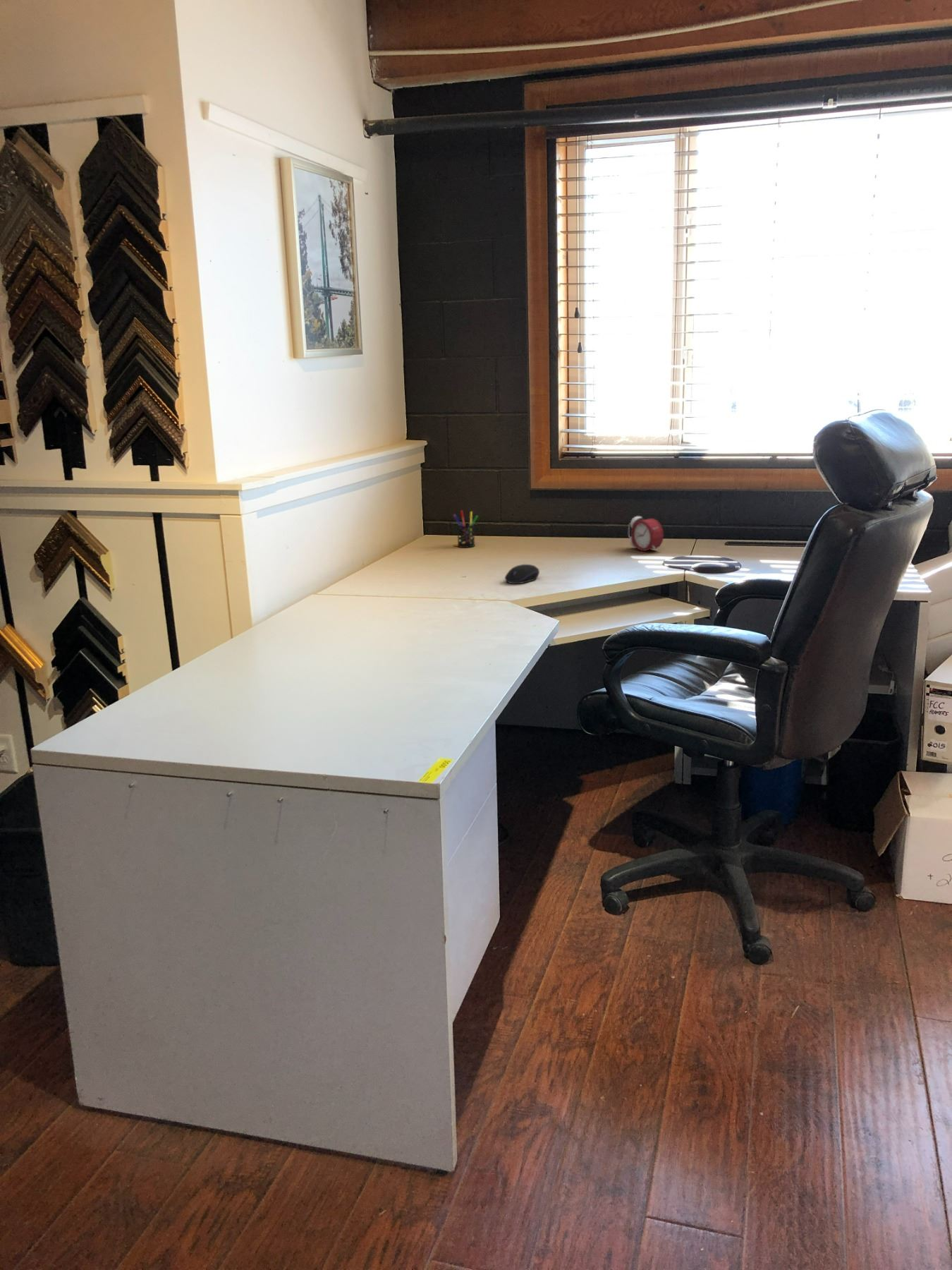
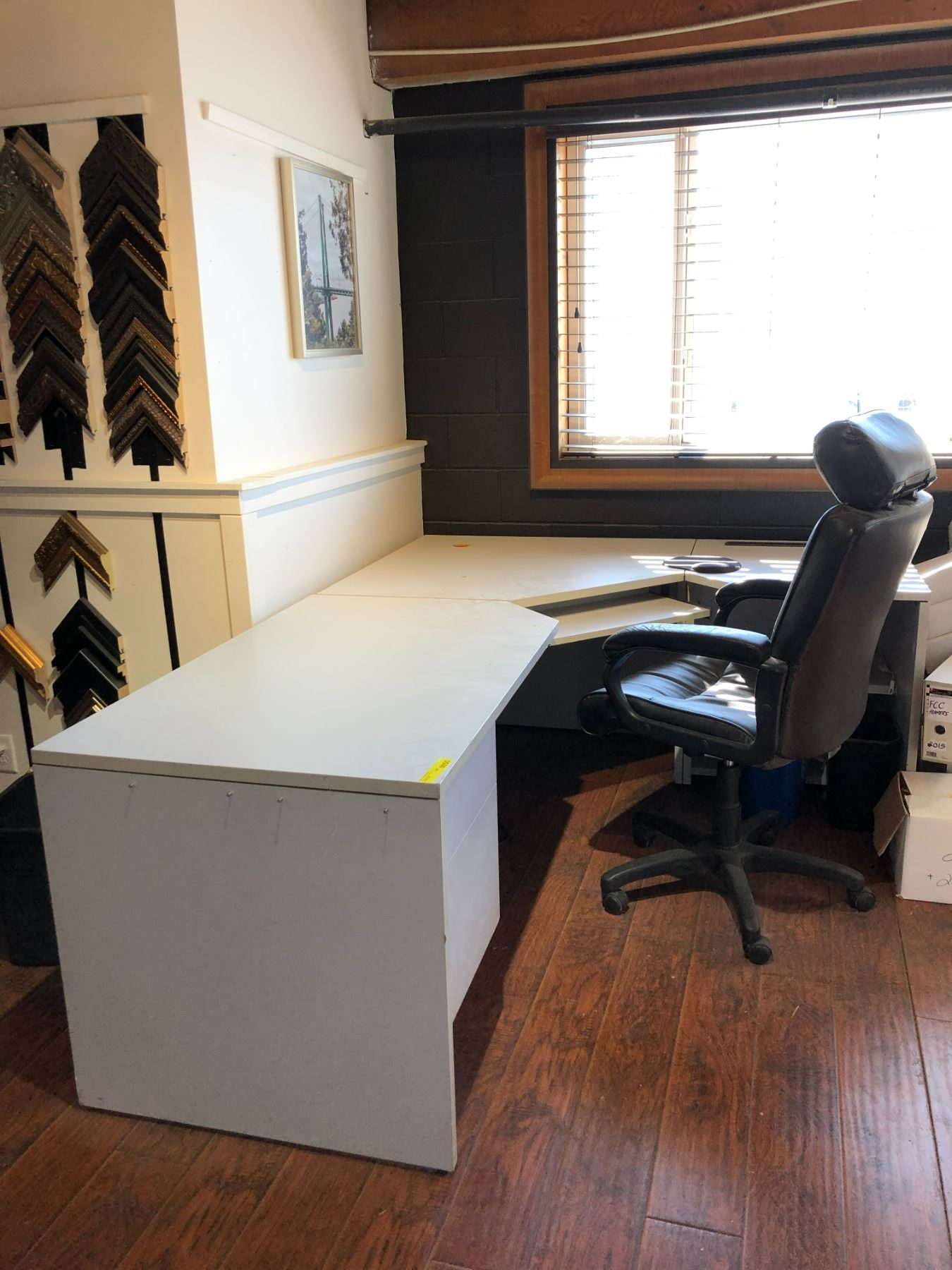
- pen holder [453,510,479,548]
- alarm clock [628,516,664,552]
- computer mouse [504,564,540,584]
